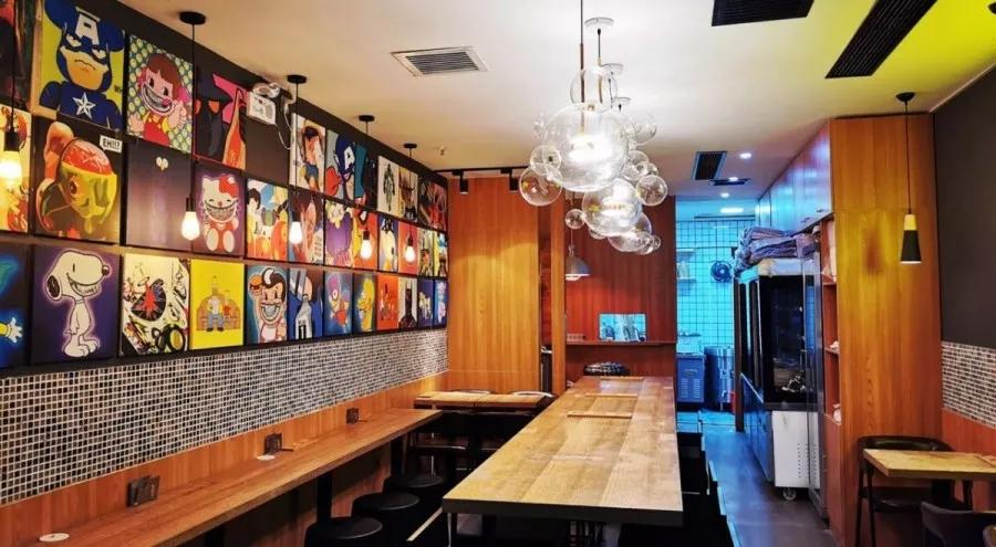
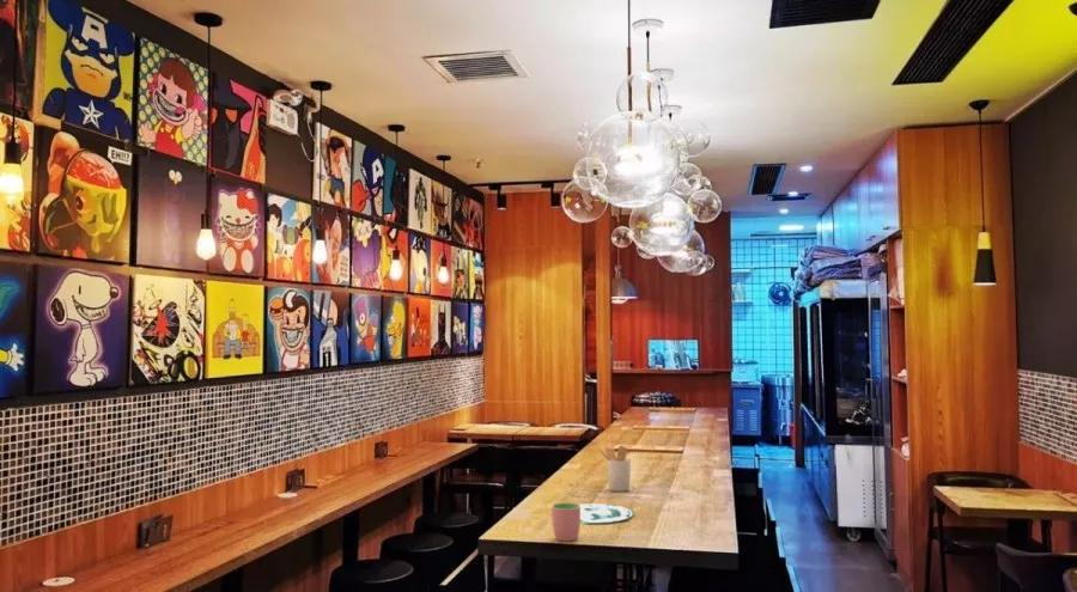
+ cup [550,501,582,542]
+ utensil holder [596,445,632,493]
+ plate [579,502,634,524]
